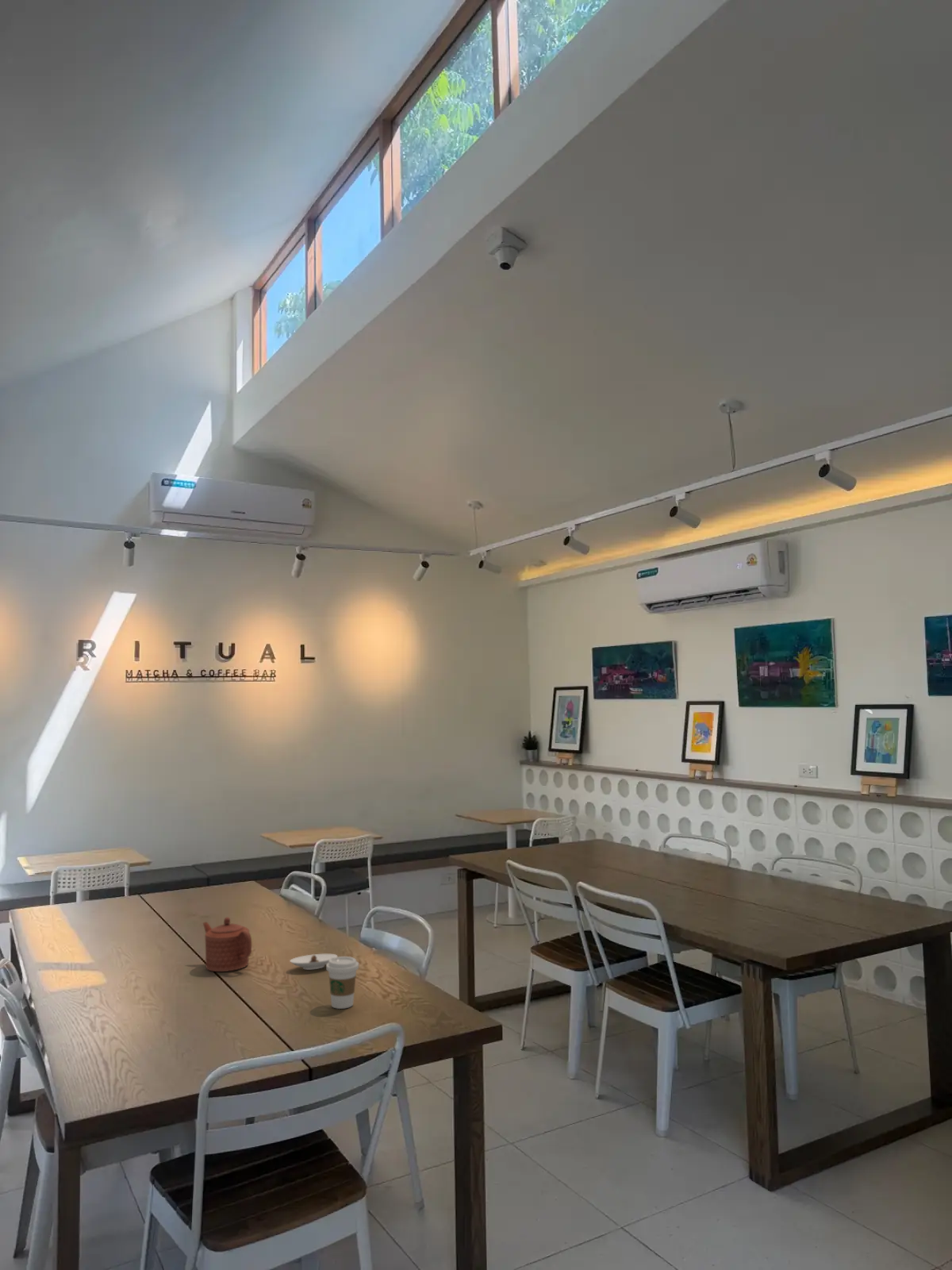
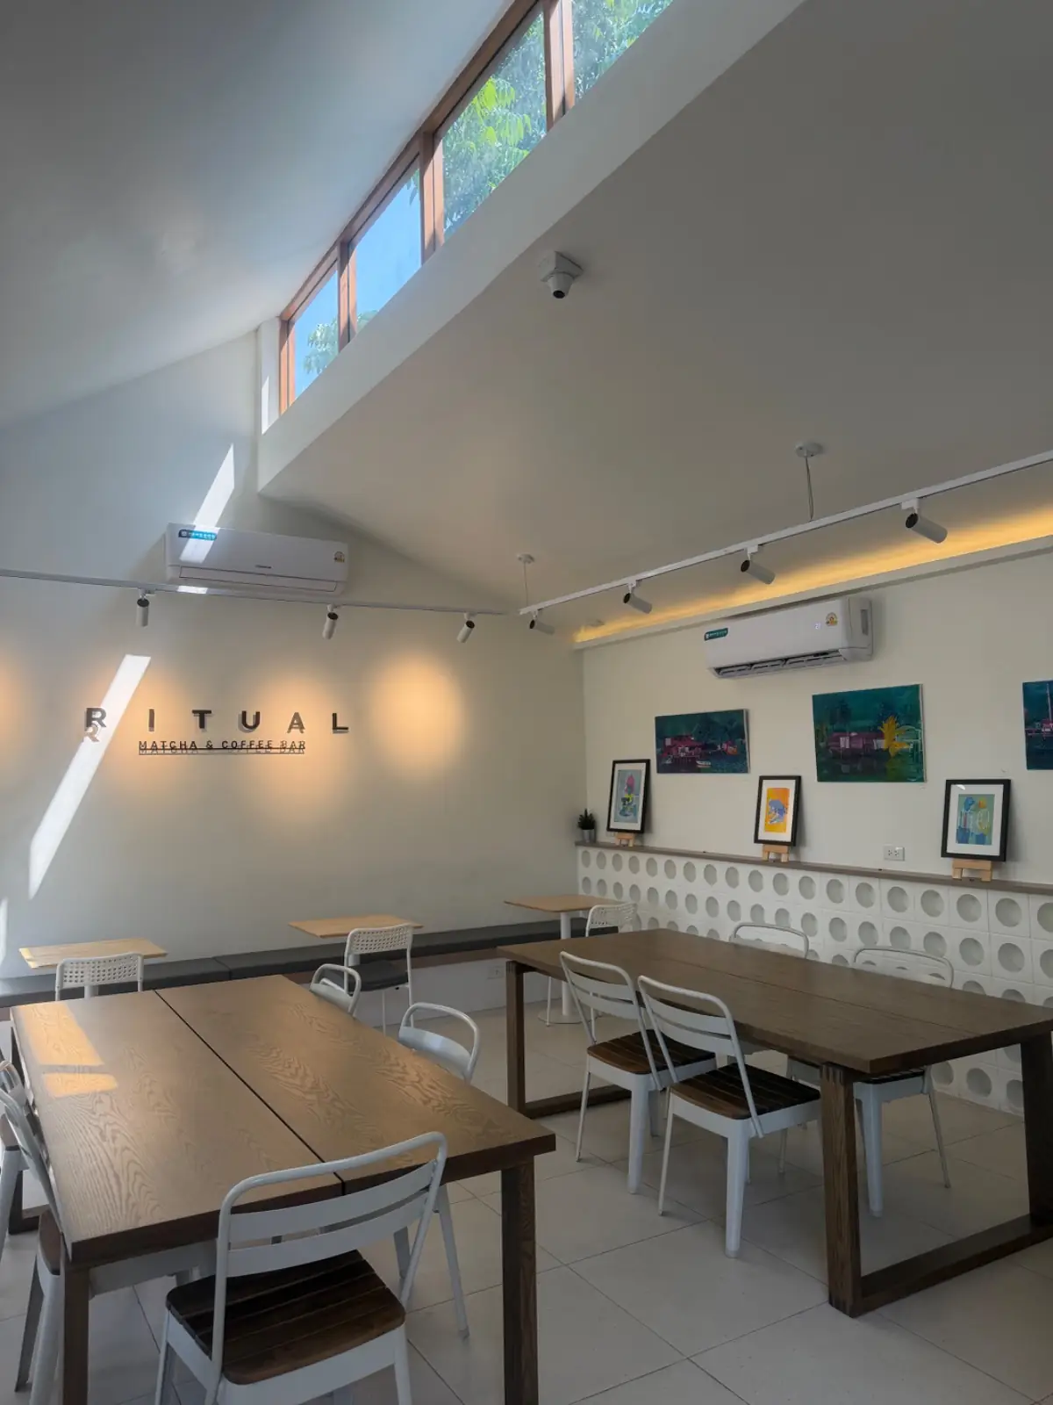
- coffee cup [325,956,359,1010]
- saucer [289,953,338,971]
- teapot [202,916,252,972]
